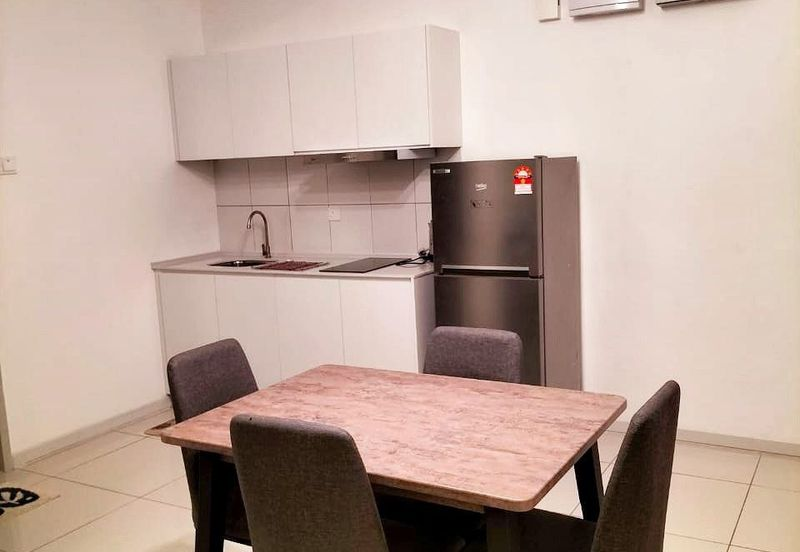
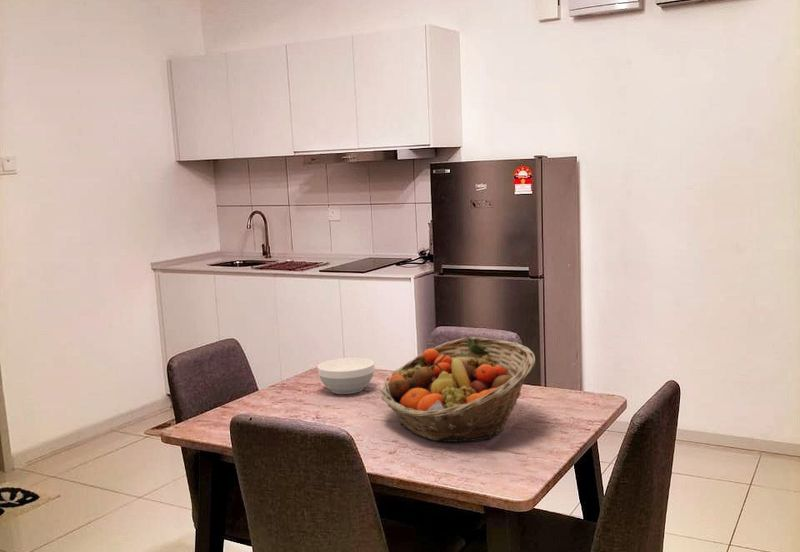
+ bowl [317,357,375,395]
+ fruit basket [380,336,536,443]
